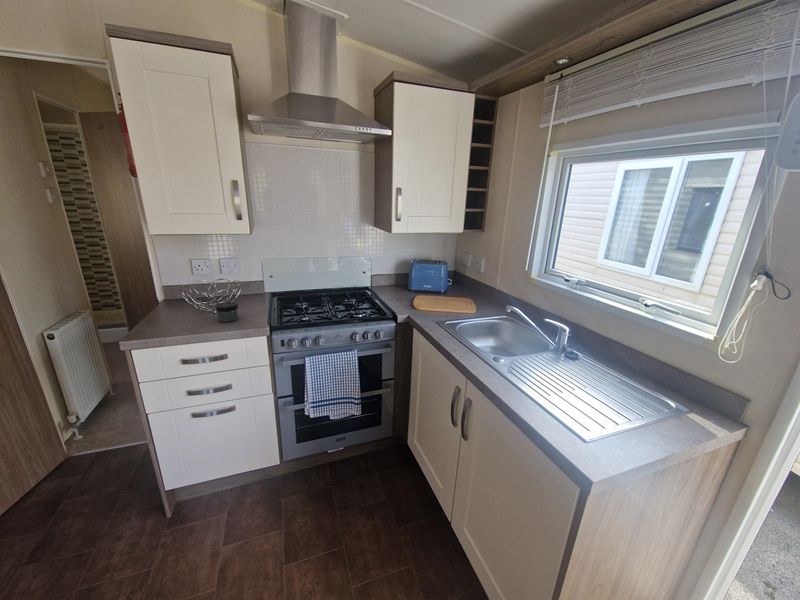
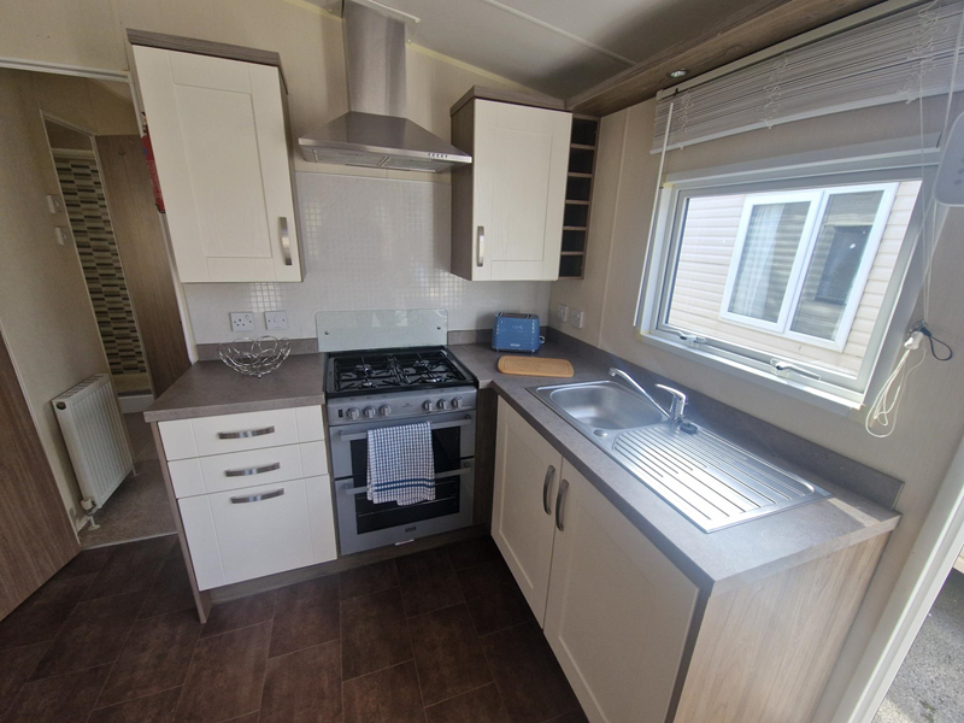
- jar [214,301,239,323]
